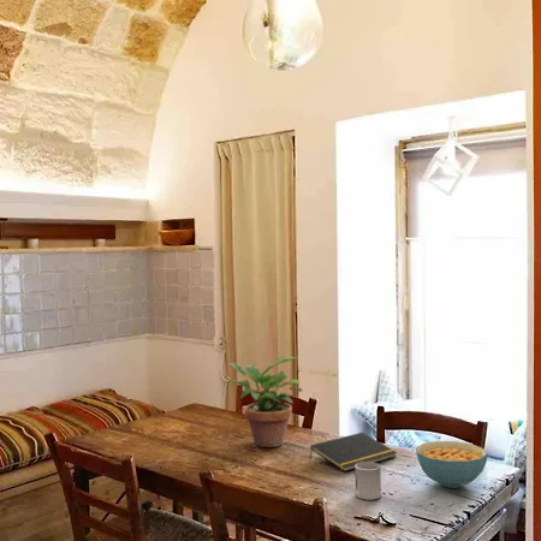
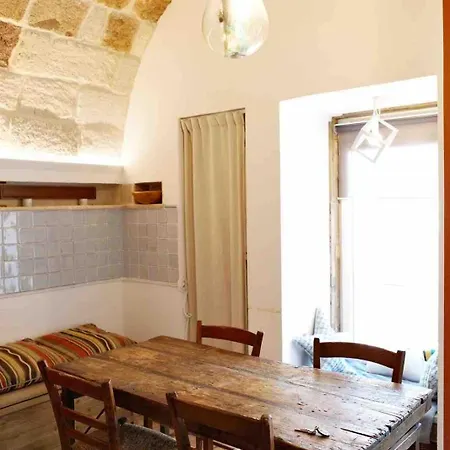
- cup [355,462,382,501]
- cereal bowl [415,440,488,489]
- notepad [309,432,398,472]
- potted plant [226,356,304,448]
